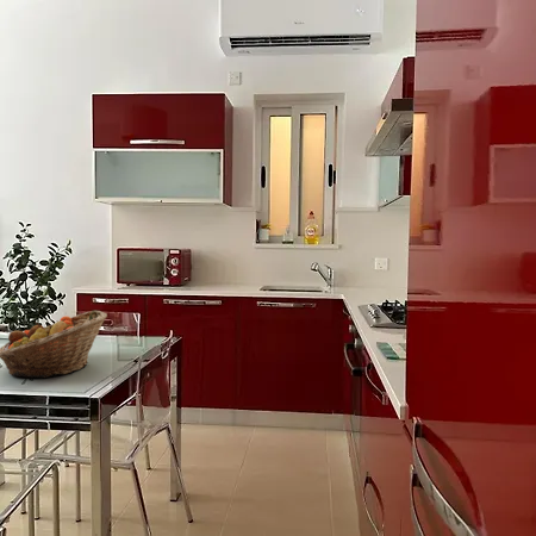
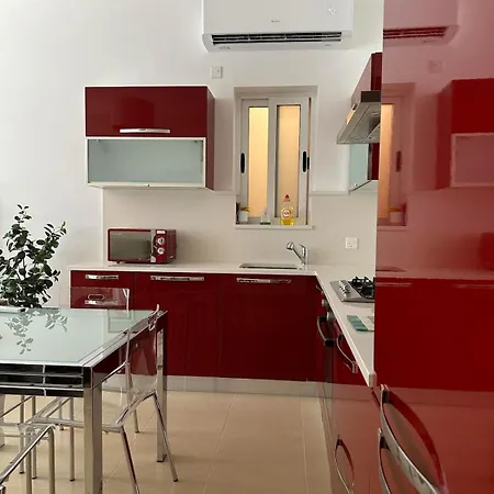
- fruit basket [0,310,108,379]
